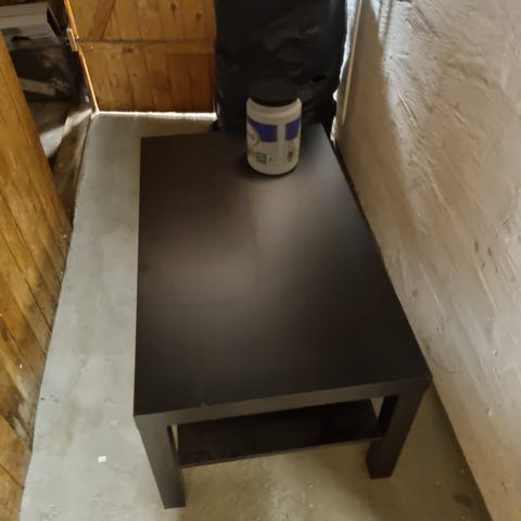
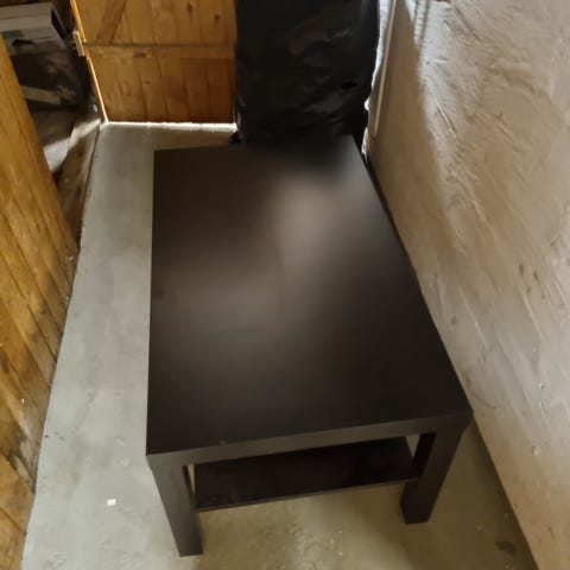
- jar [245,77,303,176]
